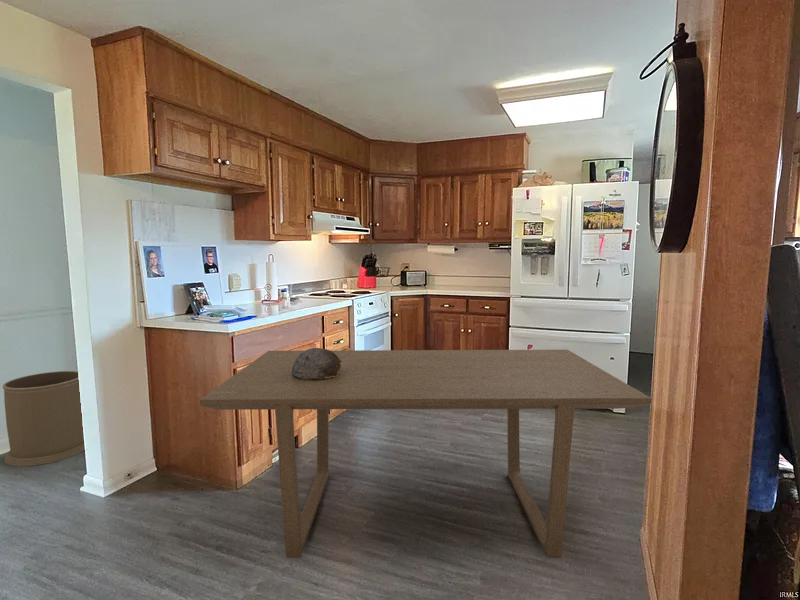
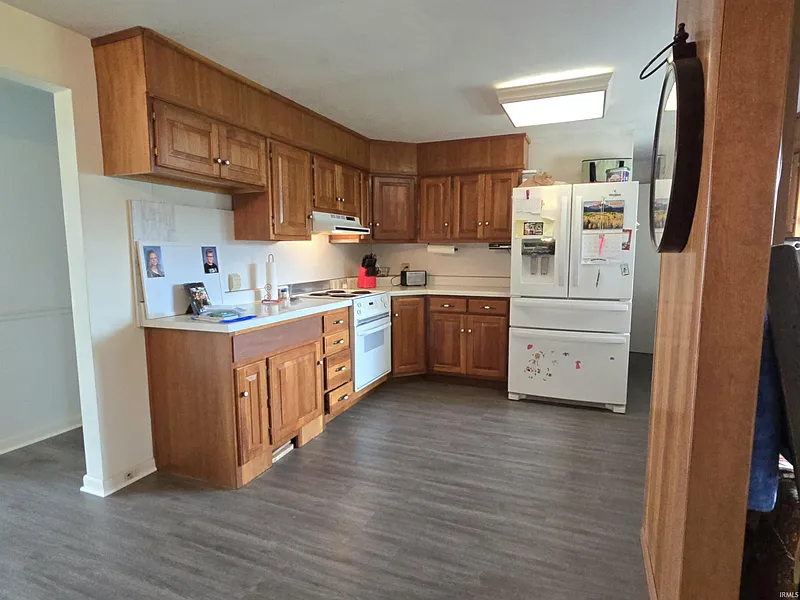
- trash can [2,370,86,468]
- dining table [199,349,652,559]
- decorative bowl [292,347,342,380]
